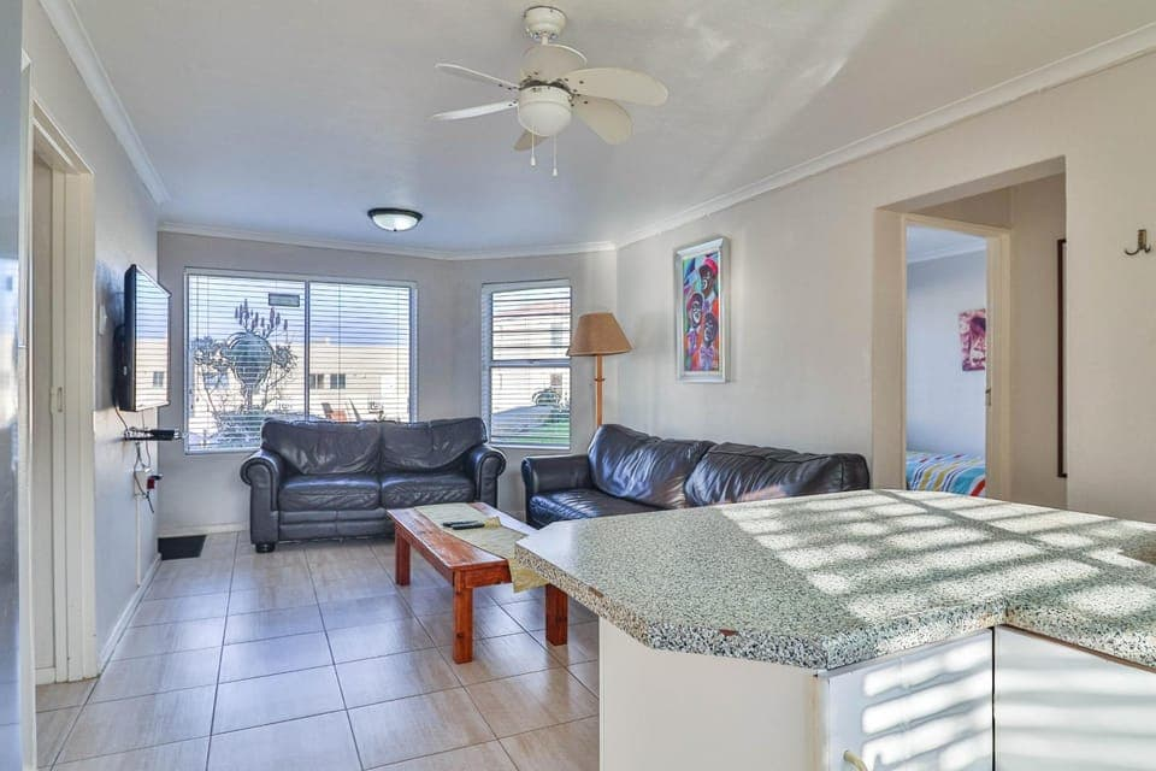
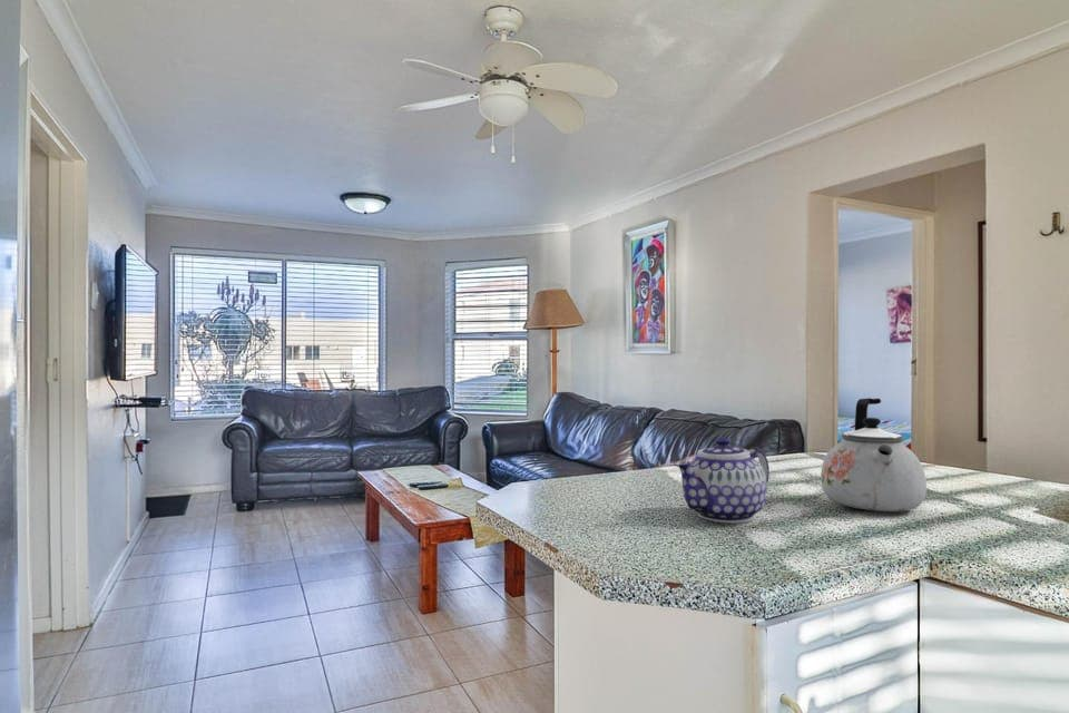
+ teapot [674,436,771,524]
+ kettle [820,397,928,512]
